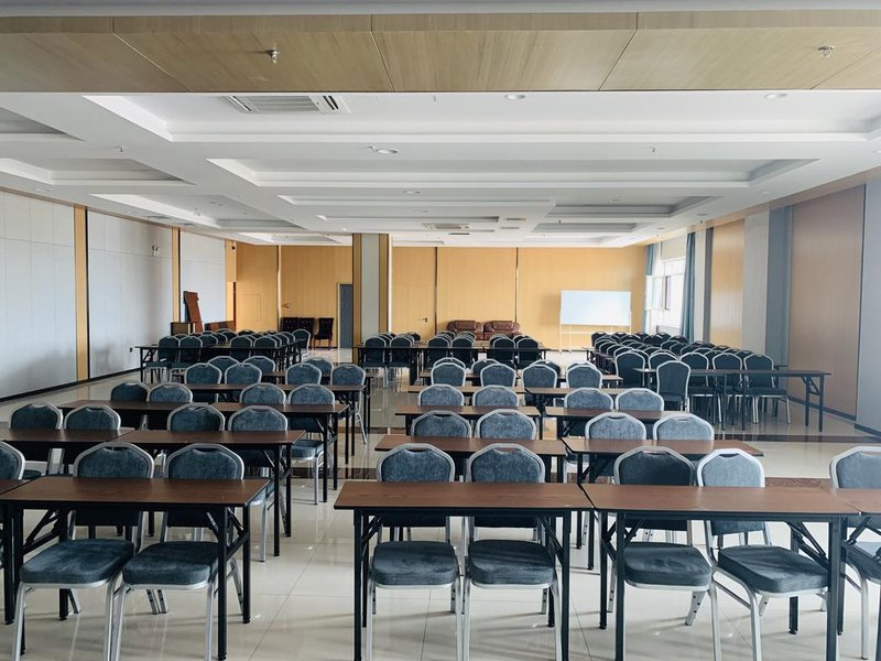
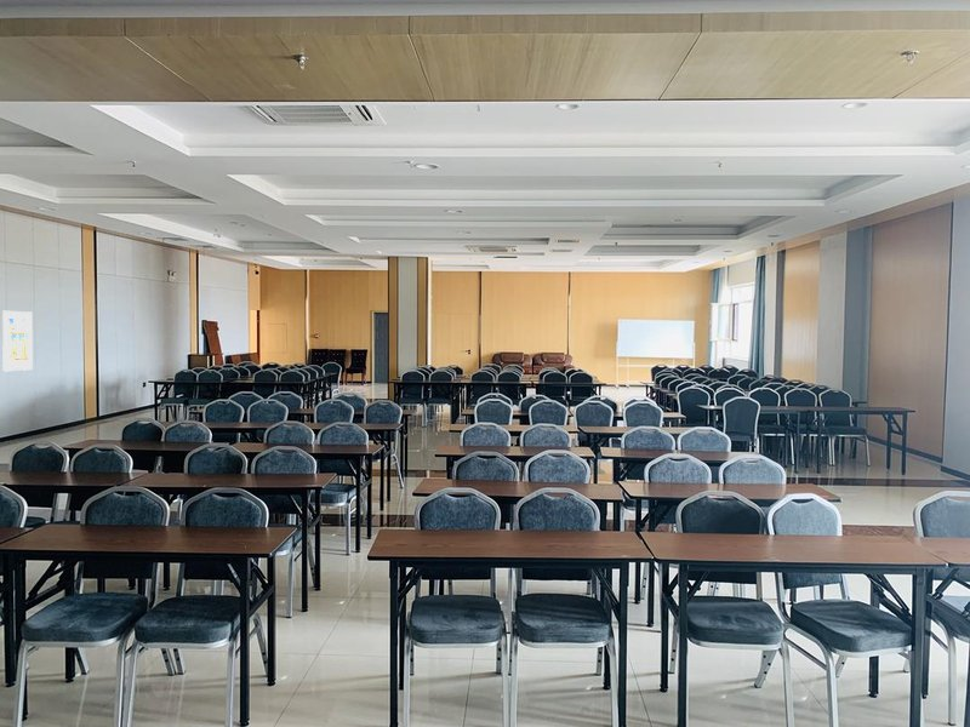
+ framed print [1,310,34,373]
